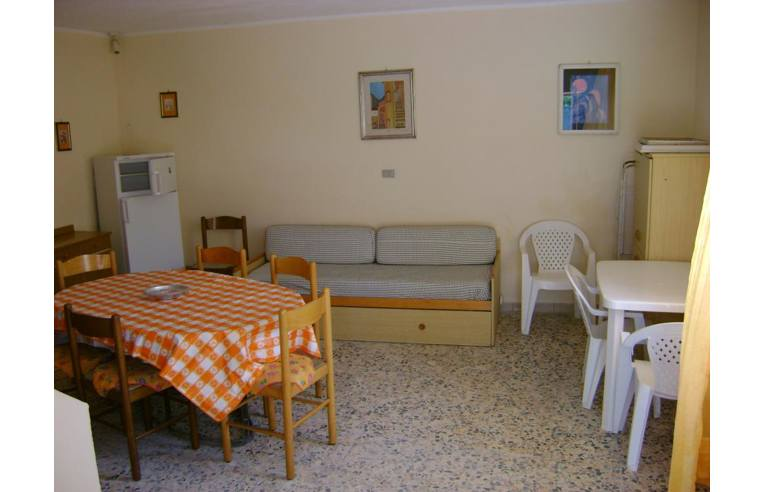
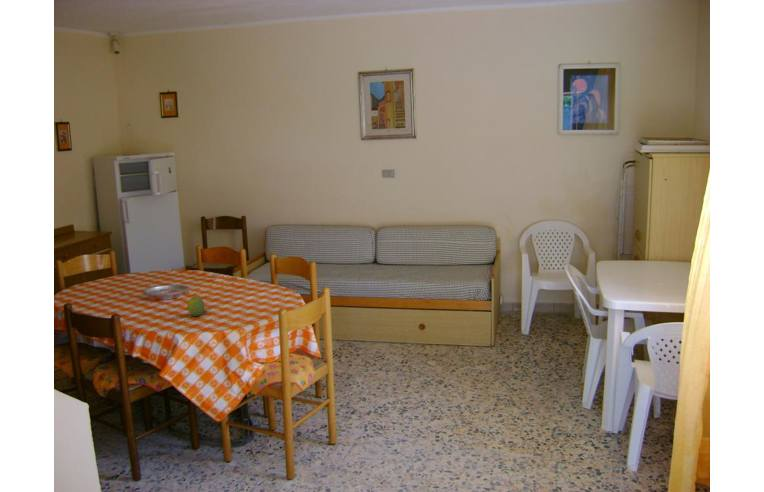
+ fruit [186,295,206,317]
